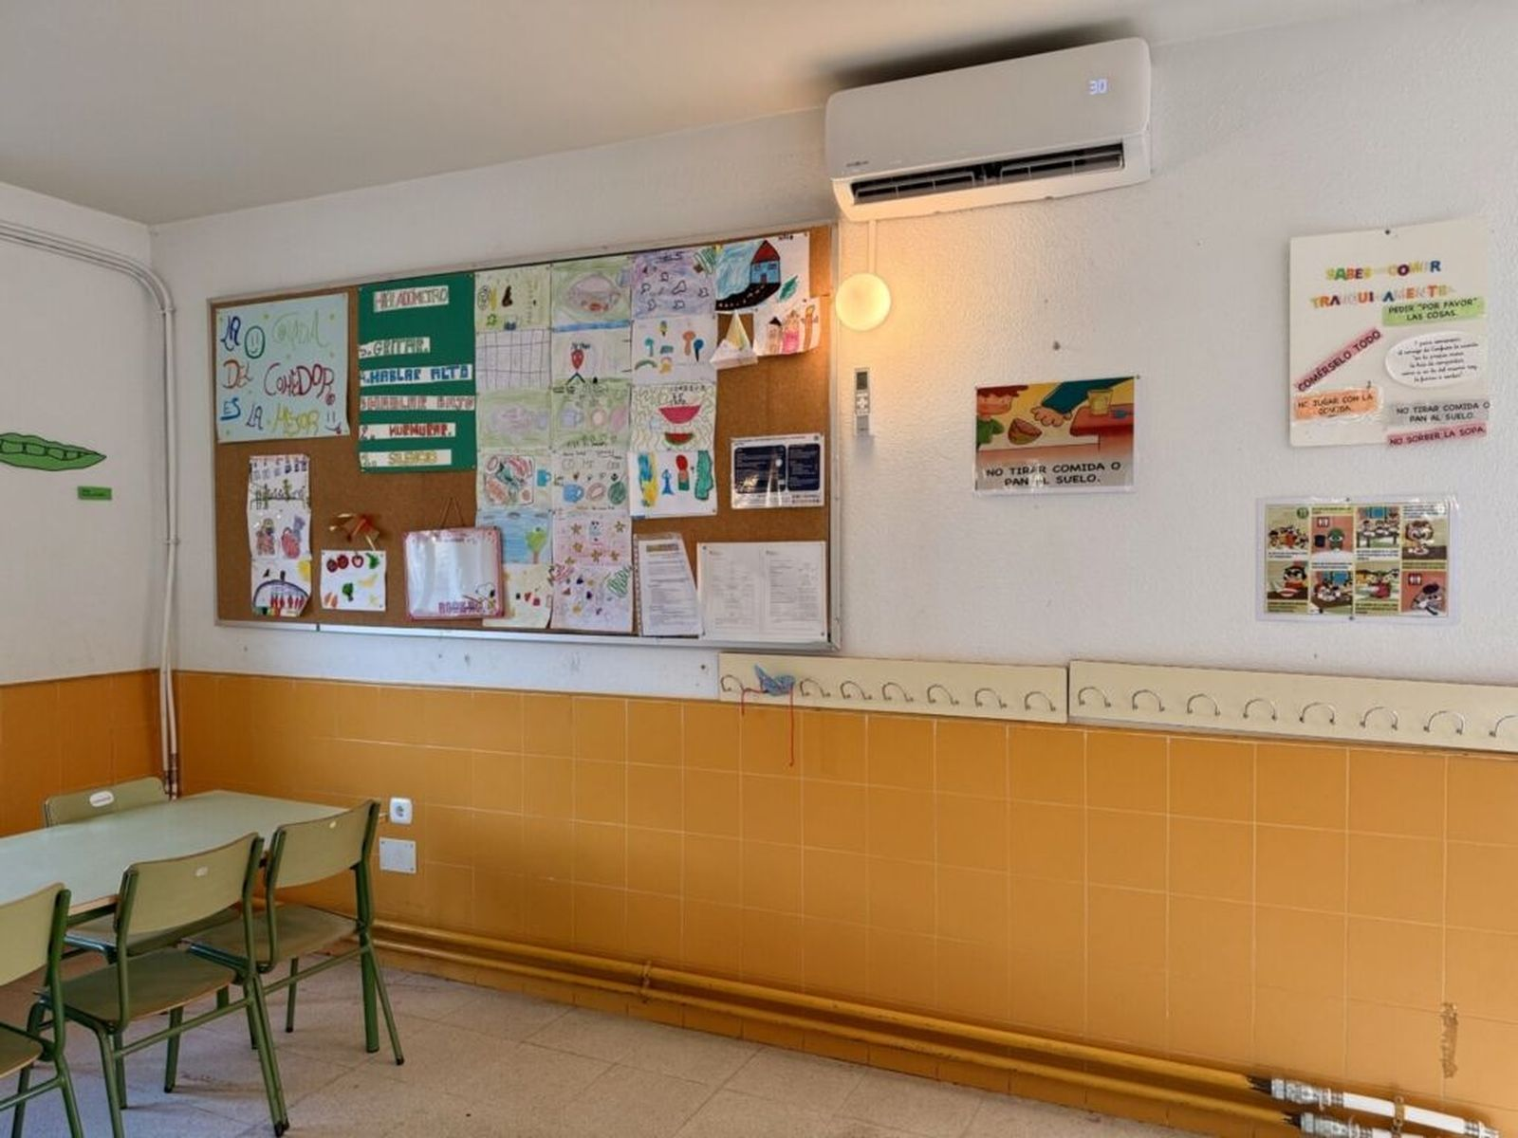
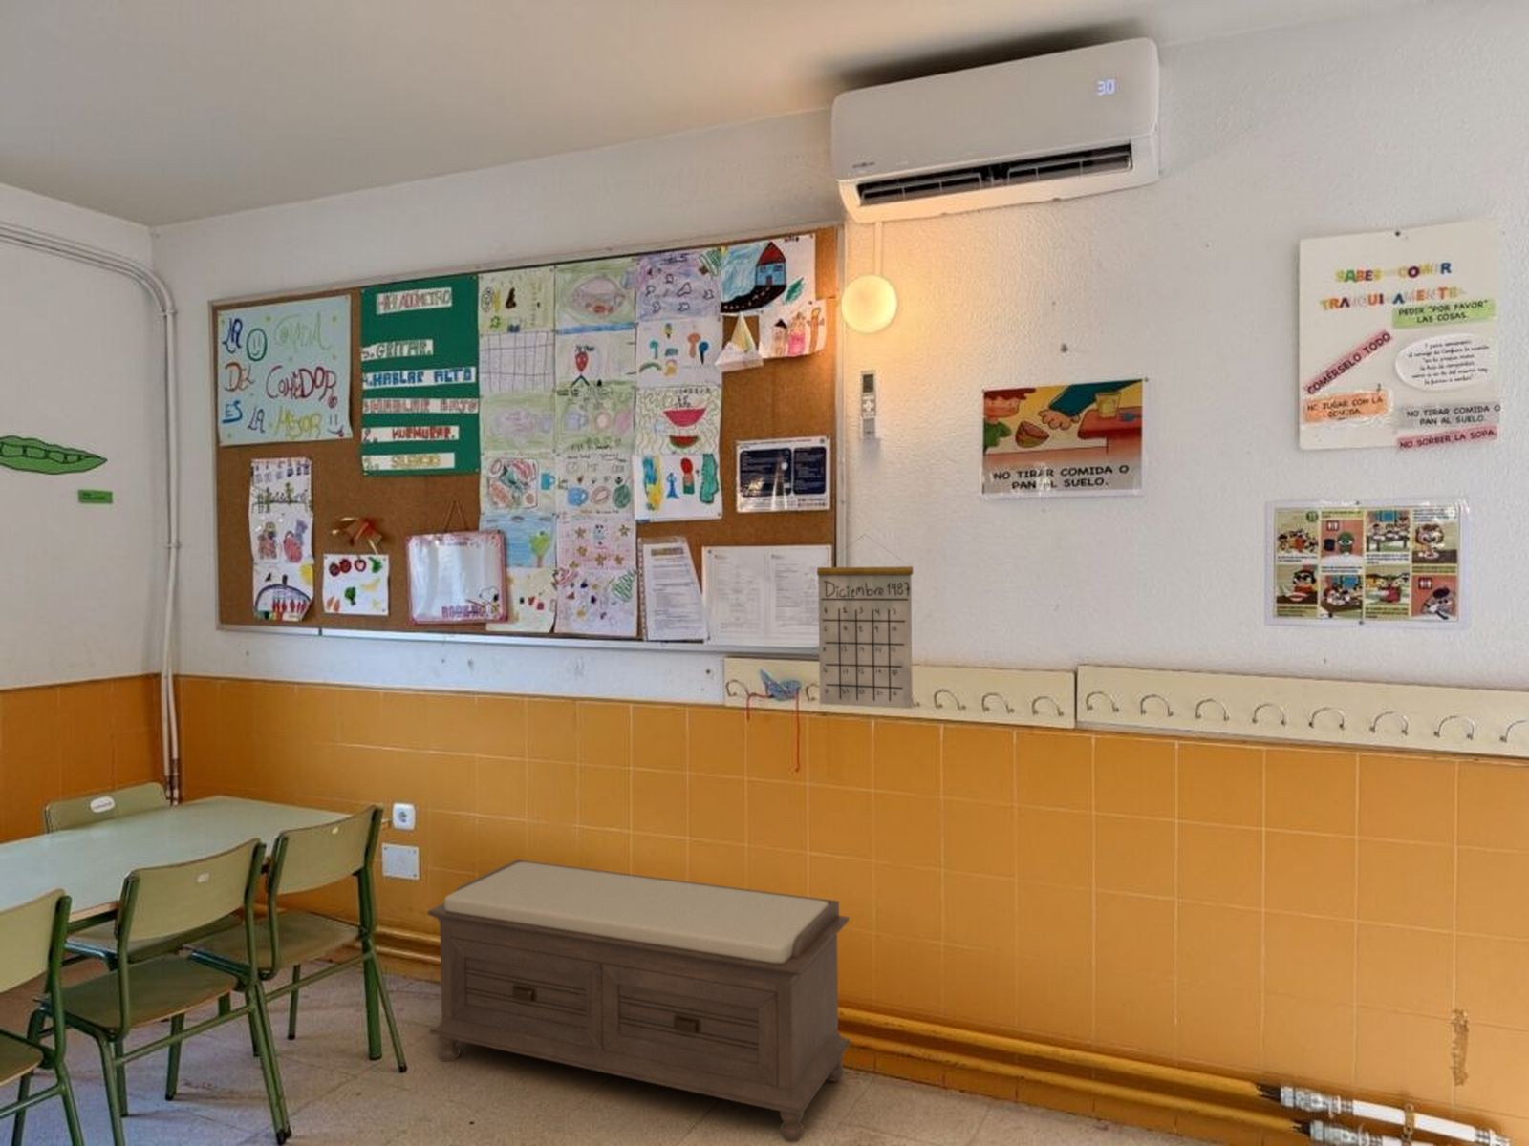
+ calendar [816,533,914,709]
+ bench [426,858,851,1144]
